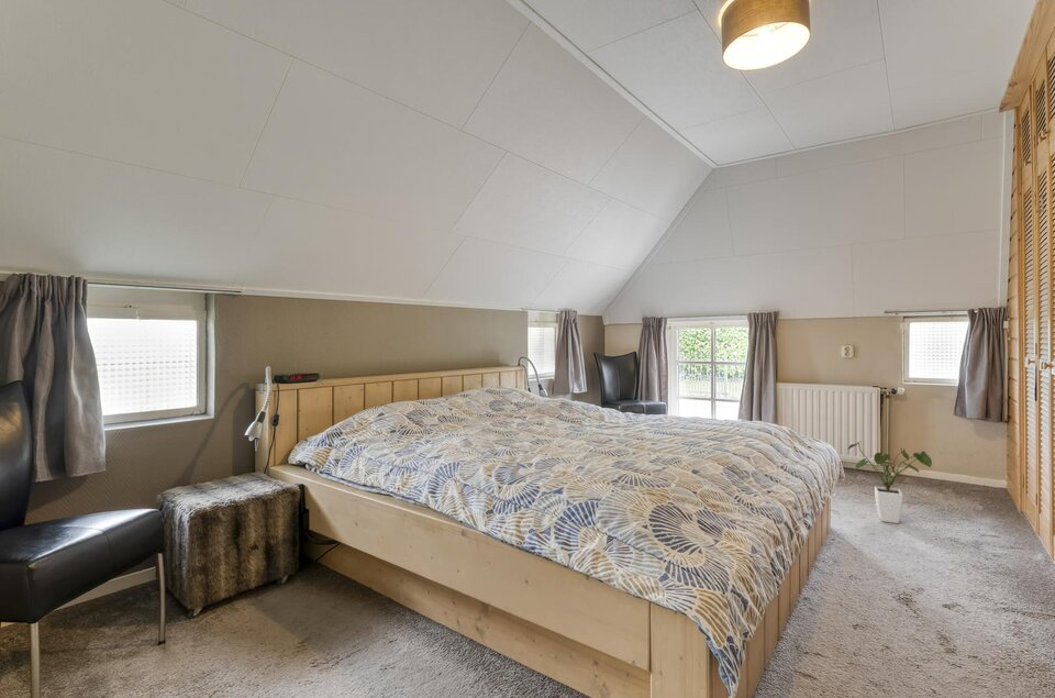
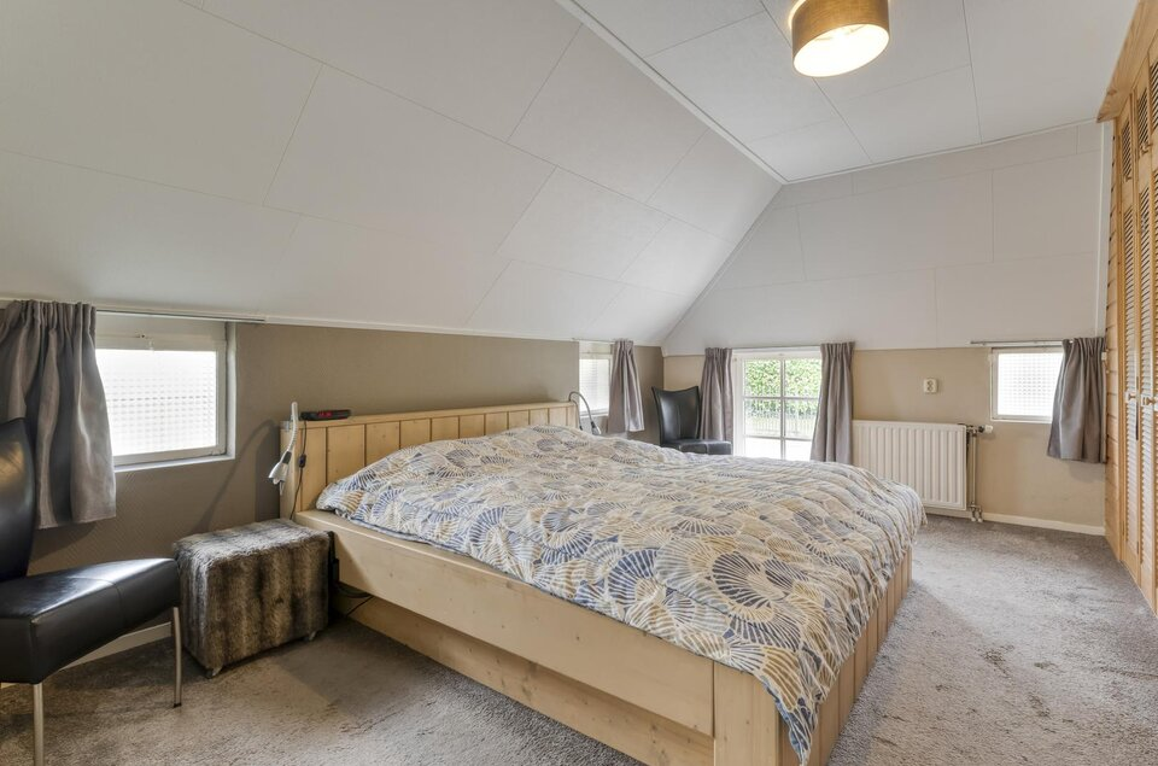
- house plant [847,441,933,524]
